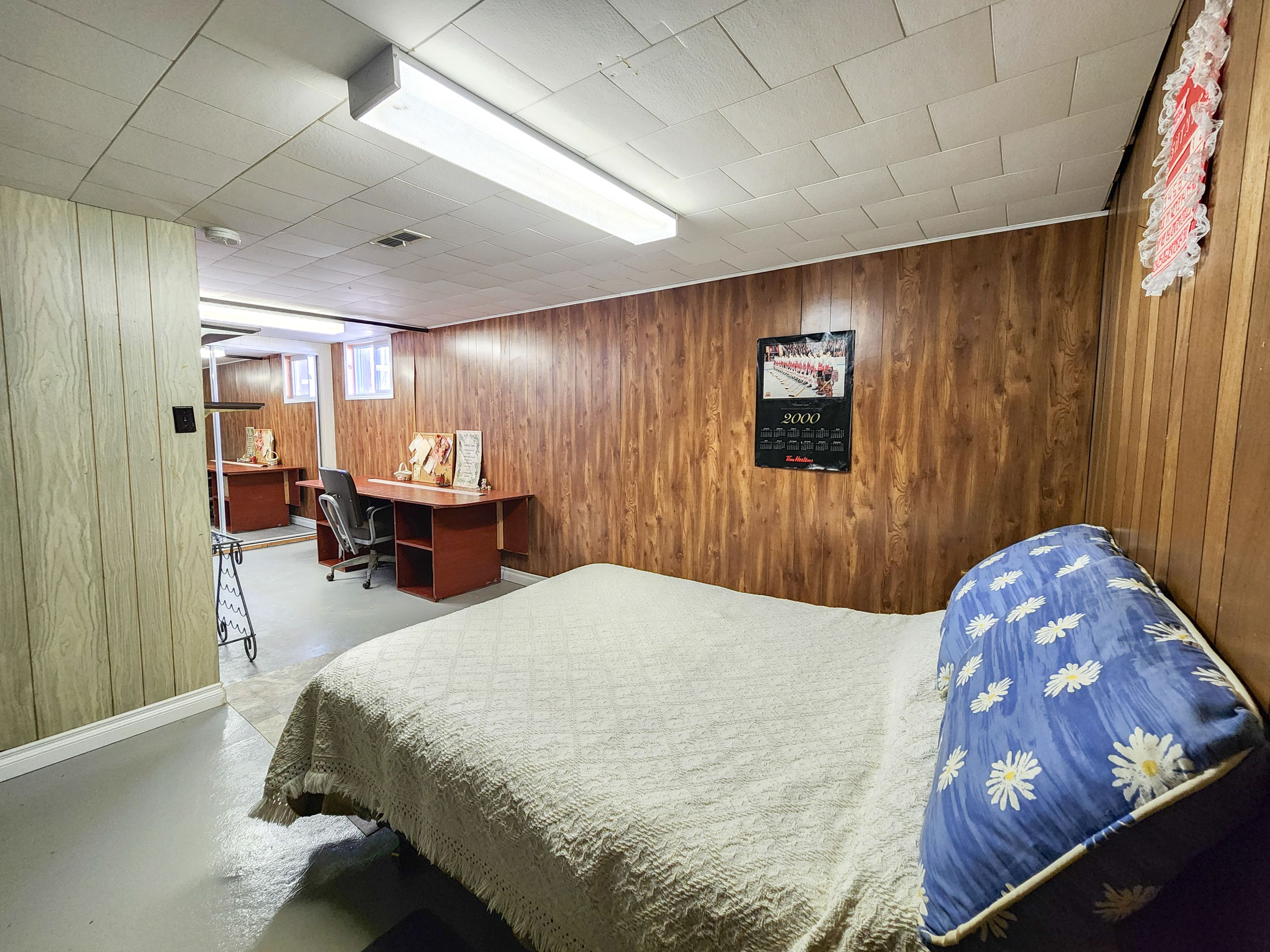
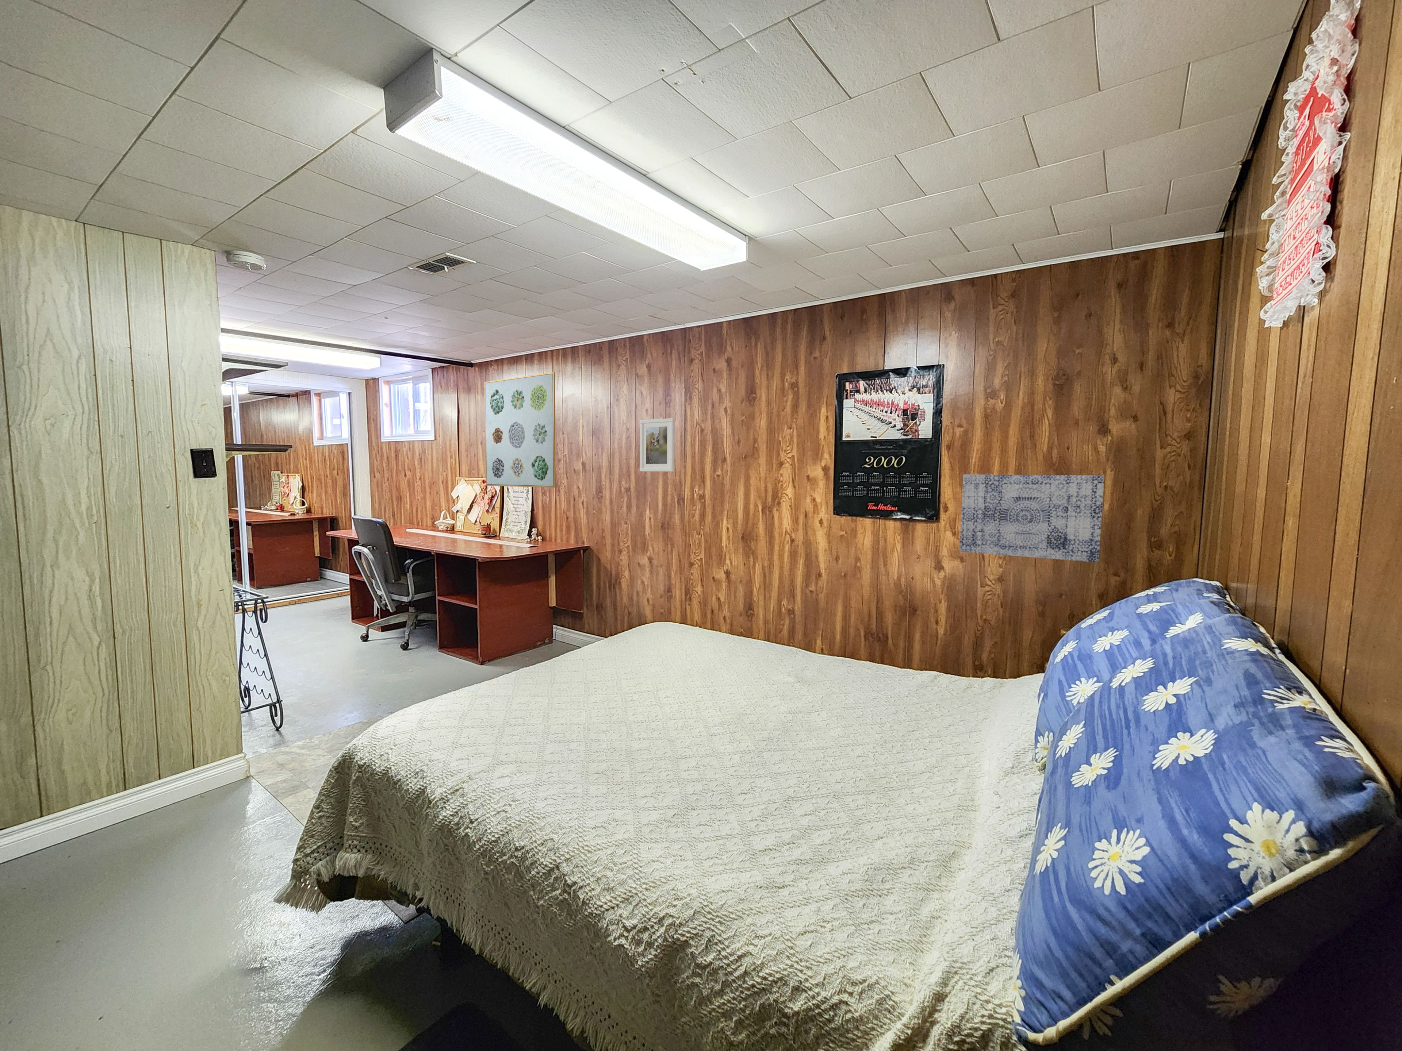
+ wall art [959,474,1105,563]
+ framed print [639,417,676,471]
+ wall art [485,372,556,488]
